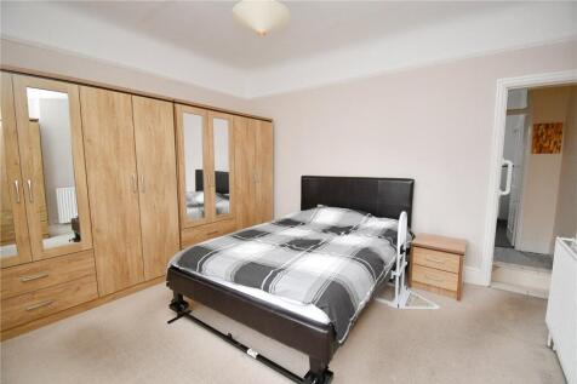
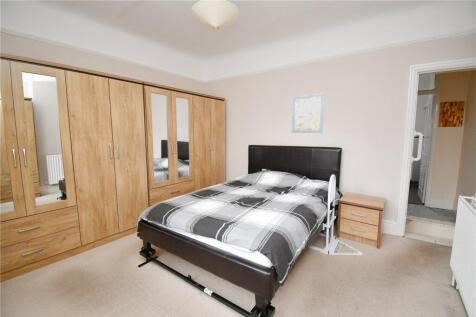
+ wall art [291,93,325,134]
